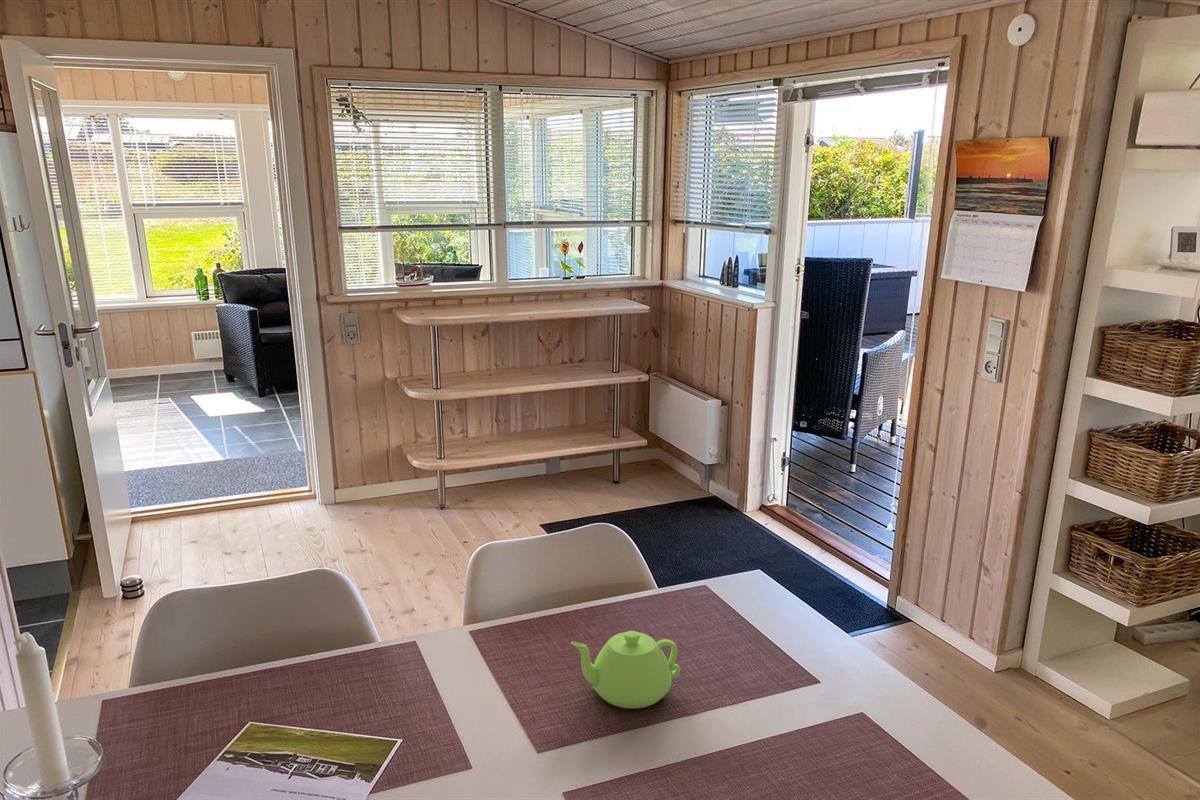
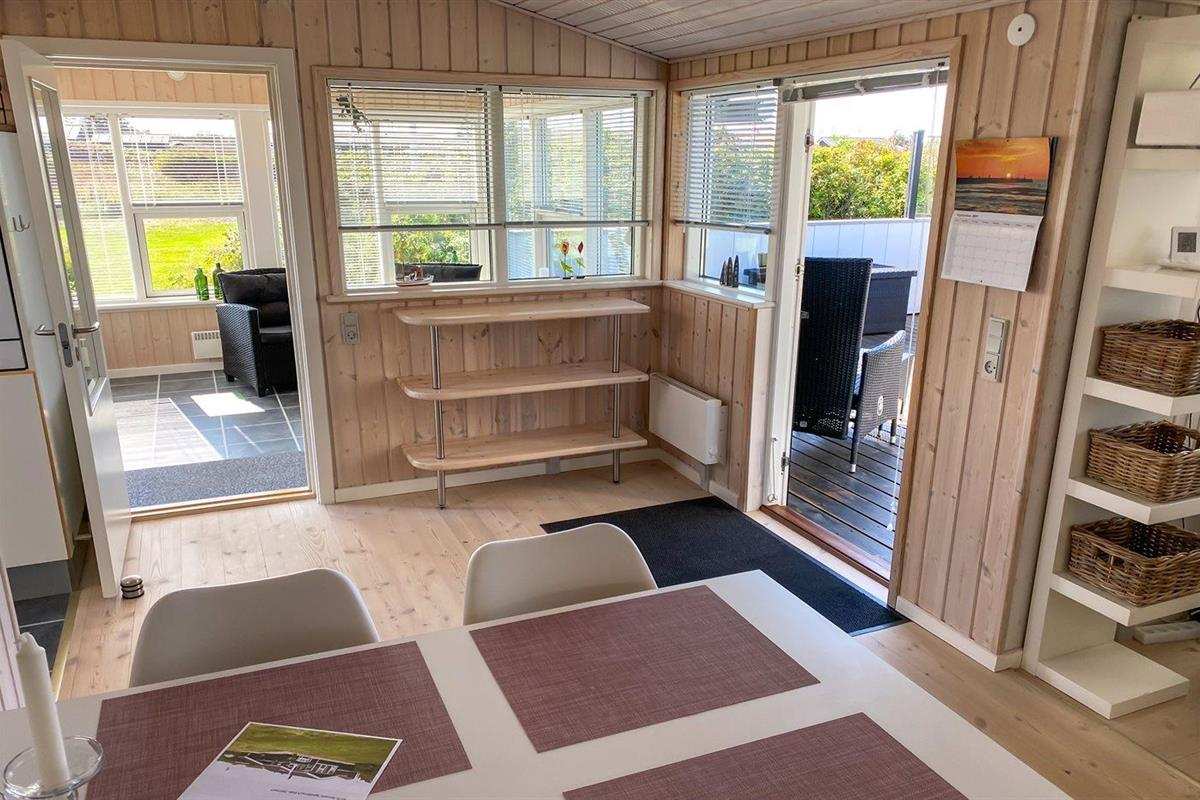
- teapot [570,630,681,710]
